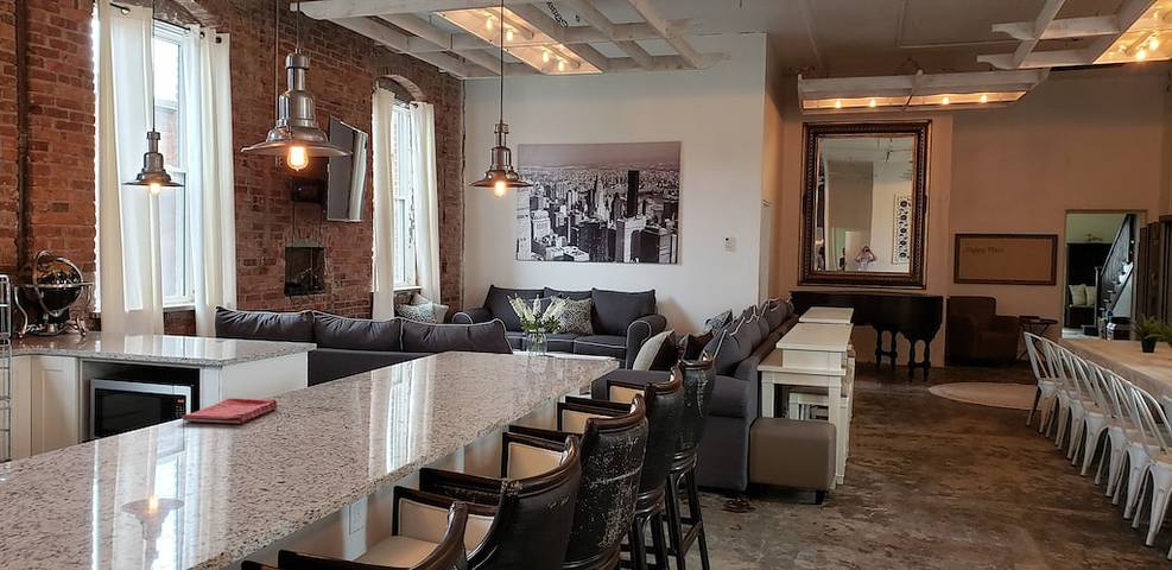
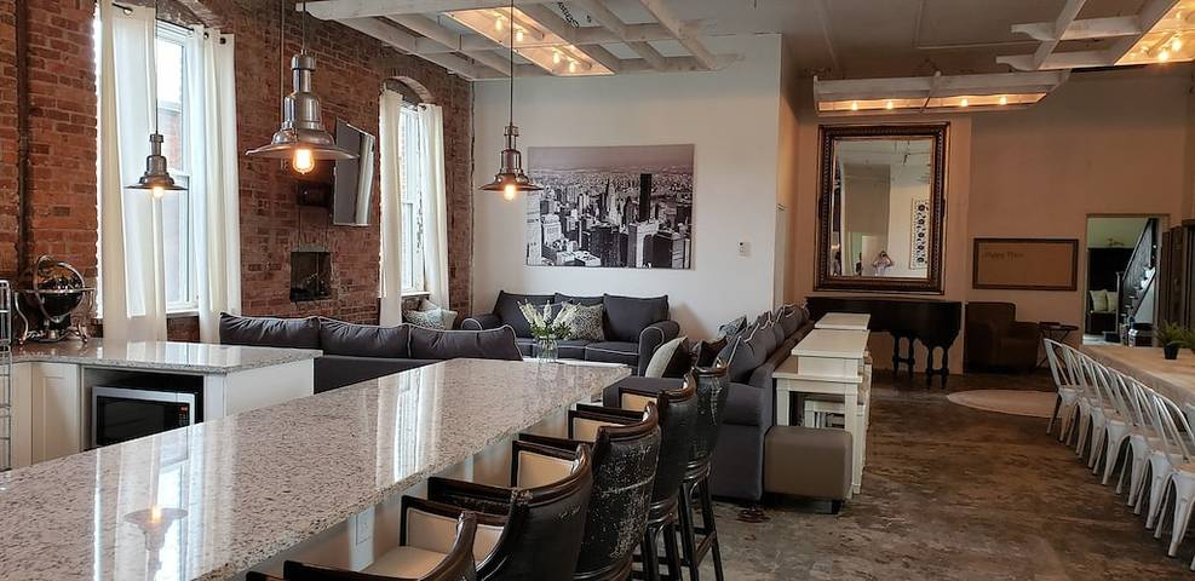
- dish towel [180,398,279,424]
